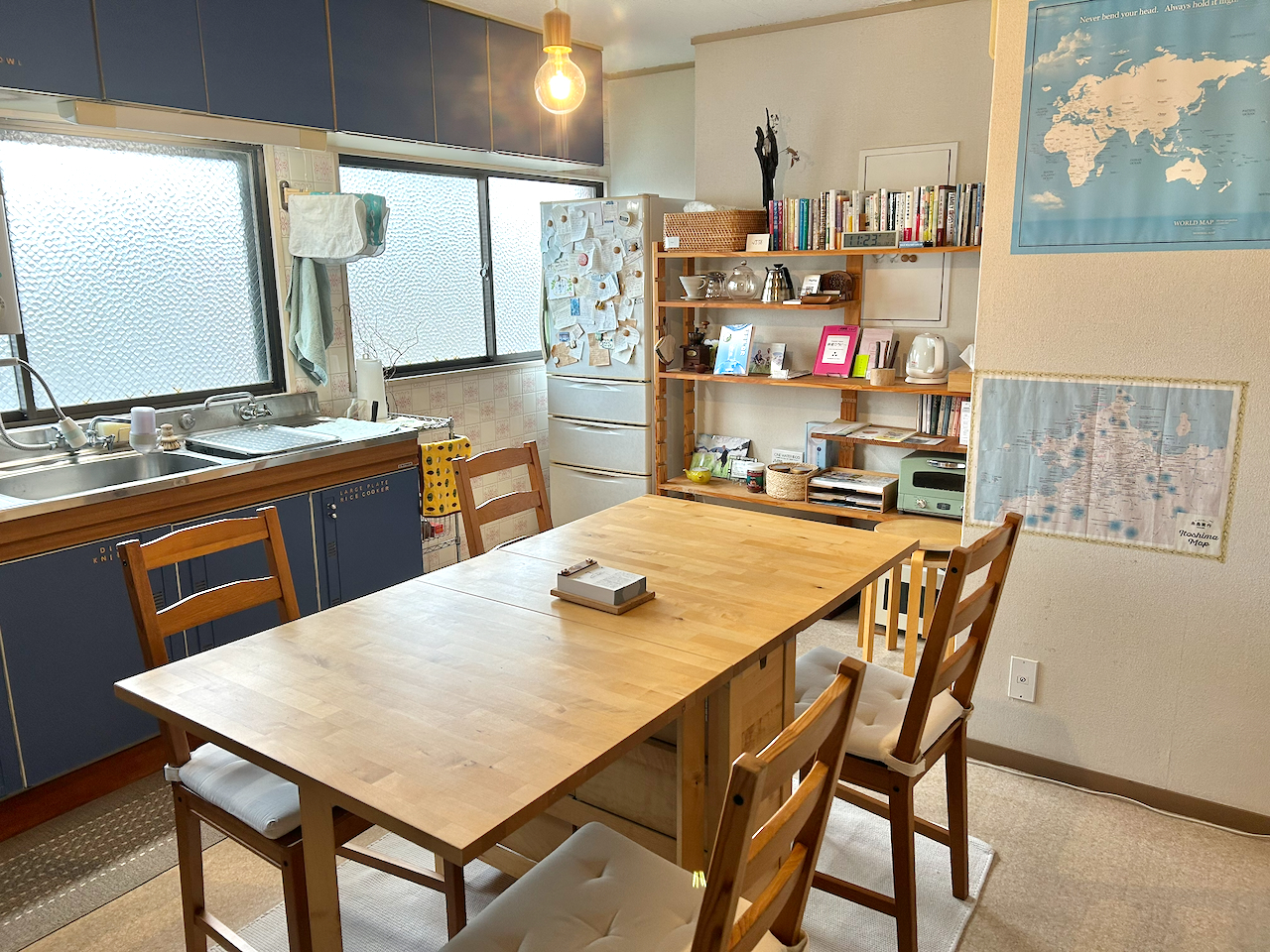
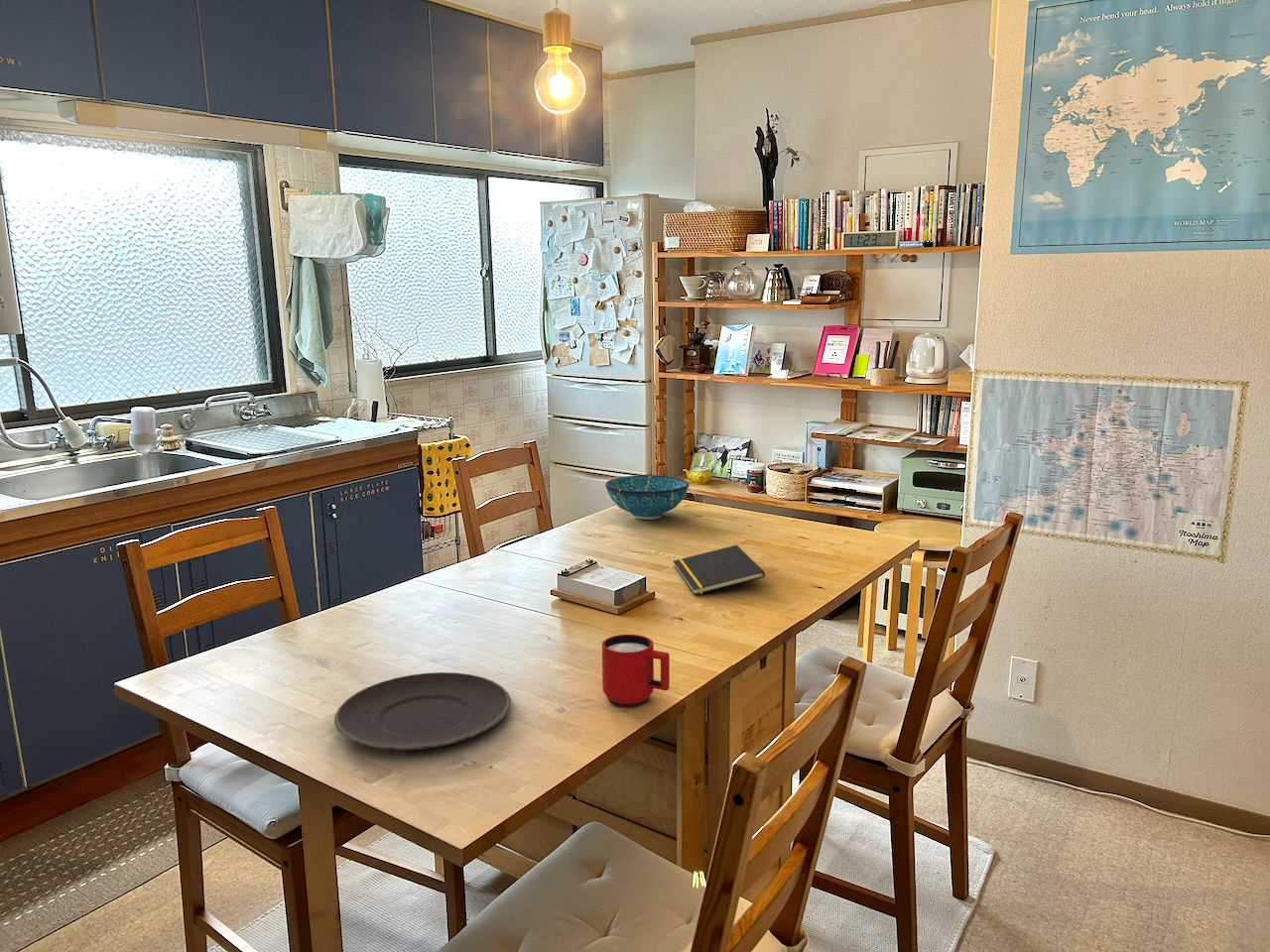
+ mug [601,634,671,708]
+ decorative bowl [604,474,690,521]
+ plate [333,671,512,752]
+ notepad [673,544,766,596]
